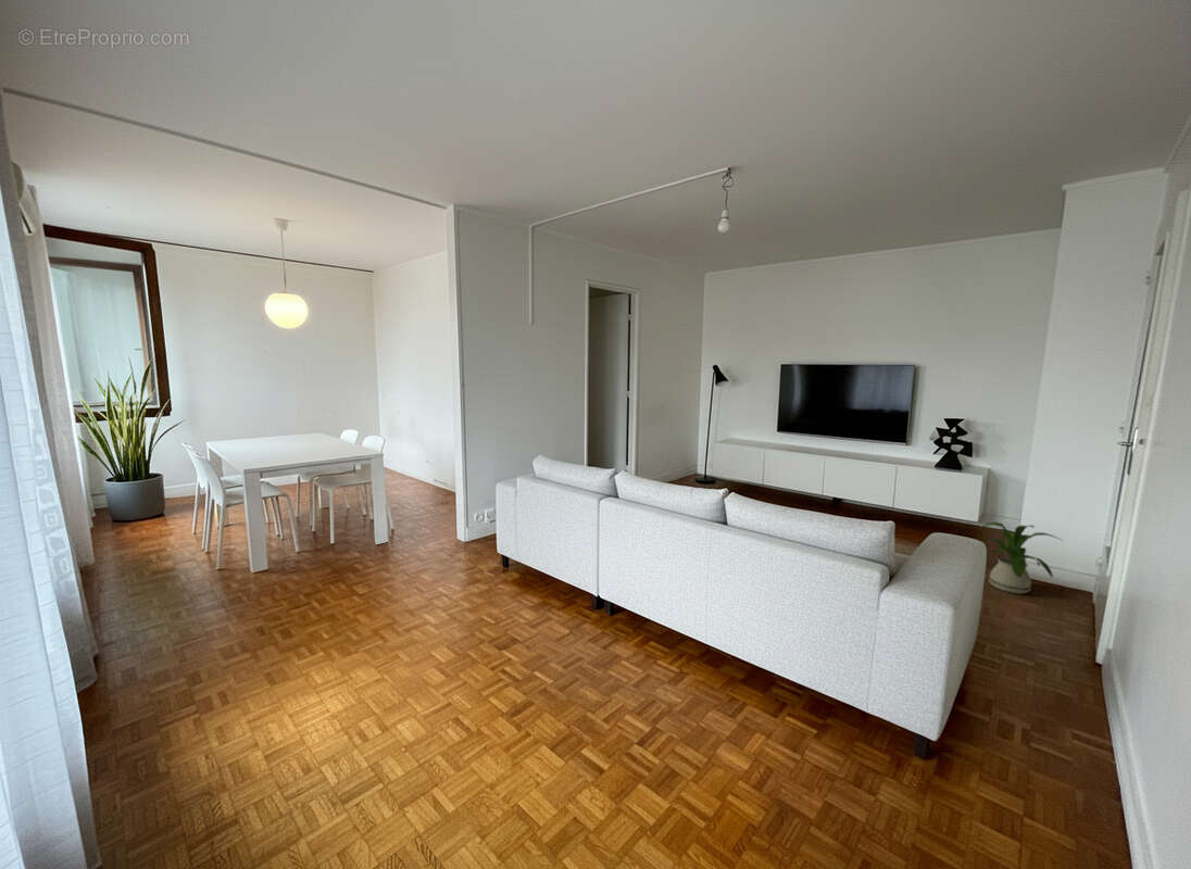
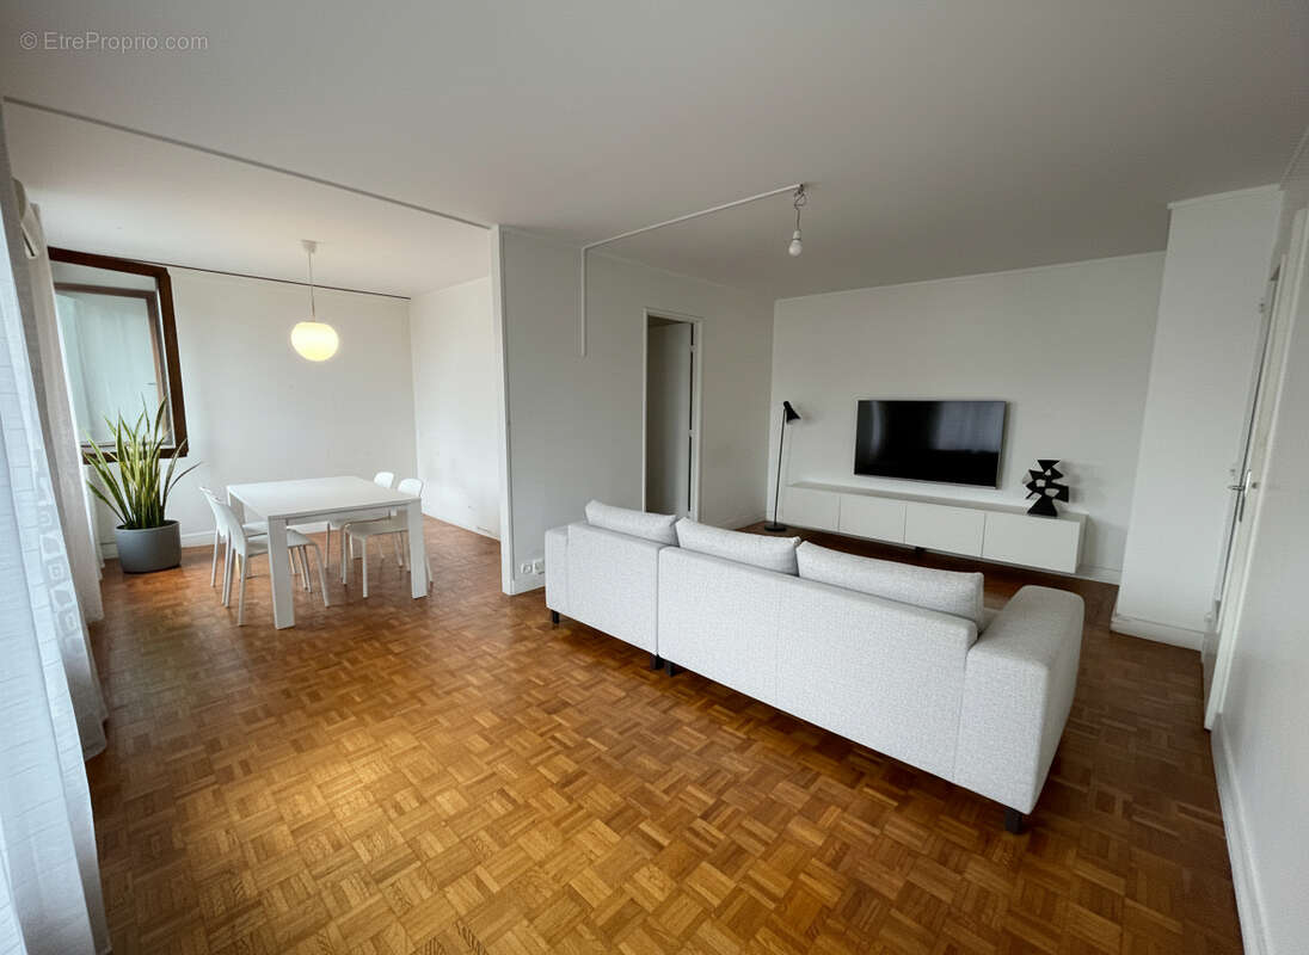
- house plant [977,521,1065,595]
